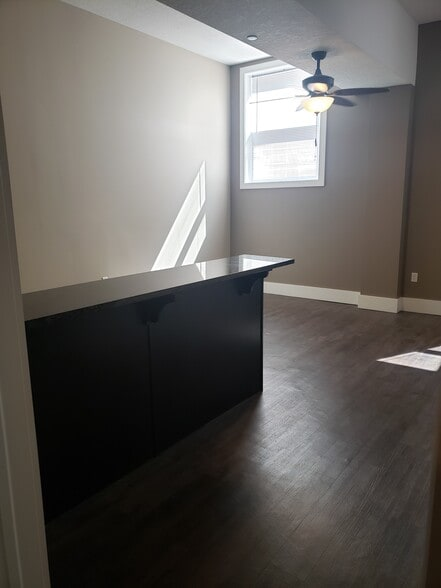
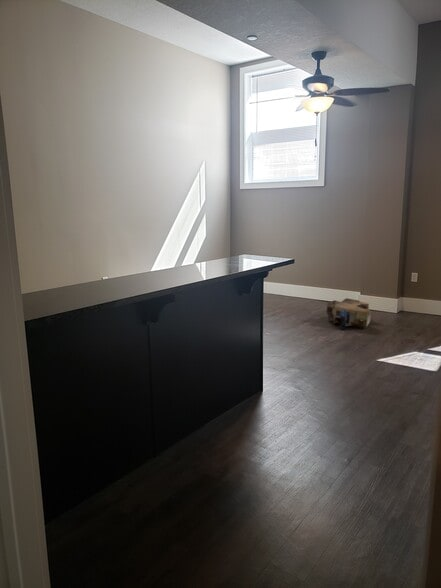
+ cardboard box [325,297,372,330]
